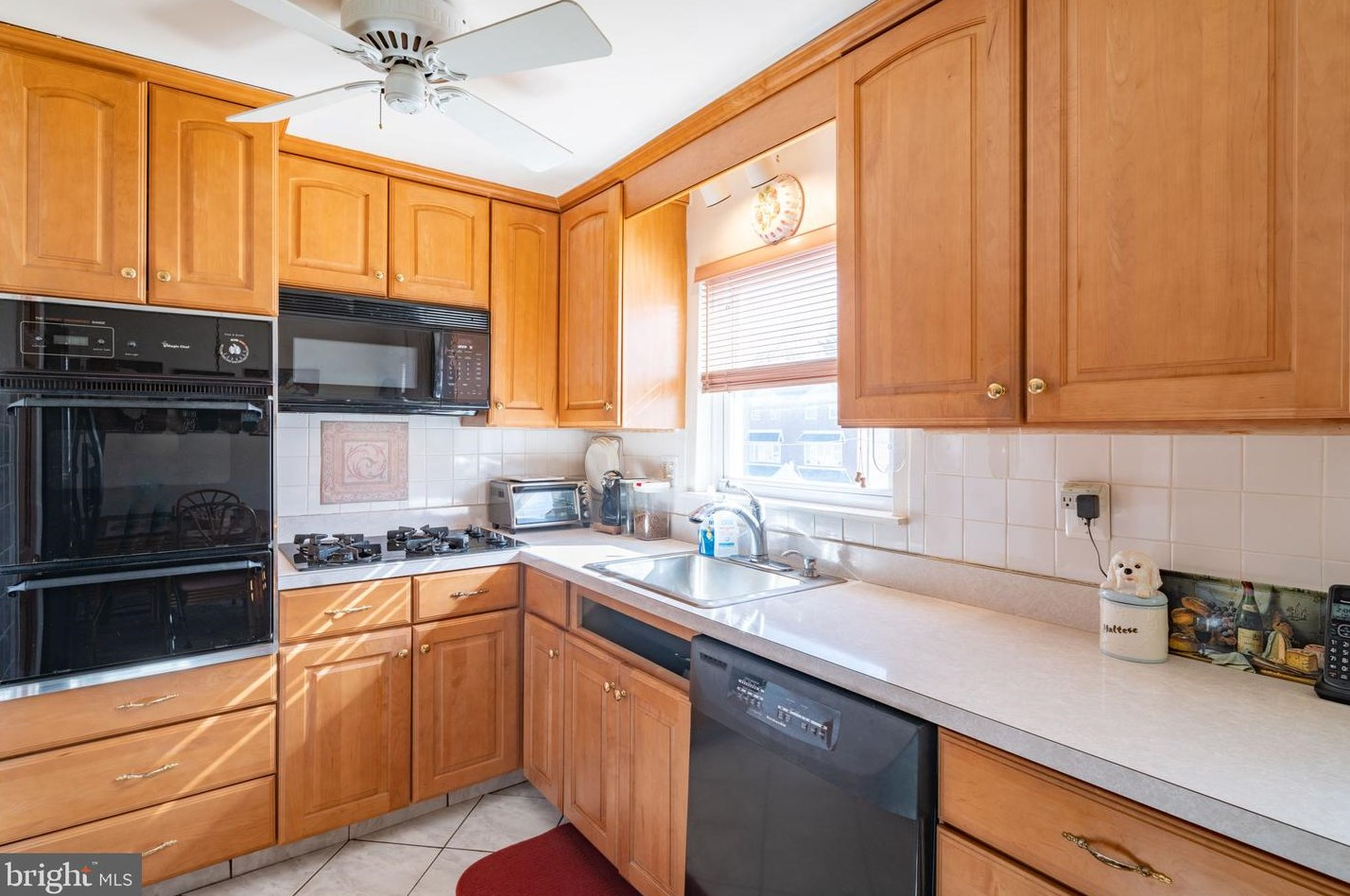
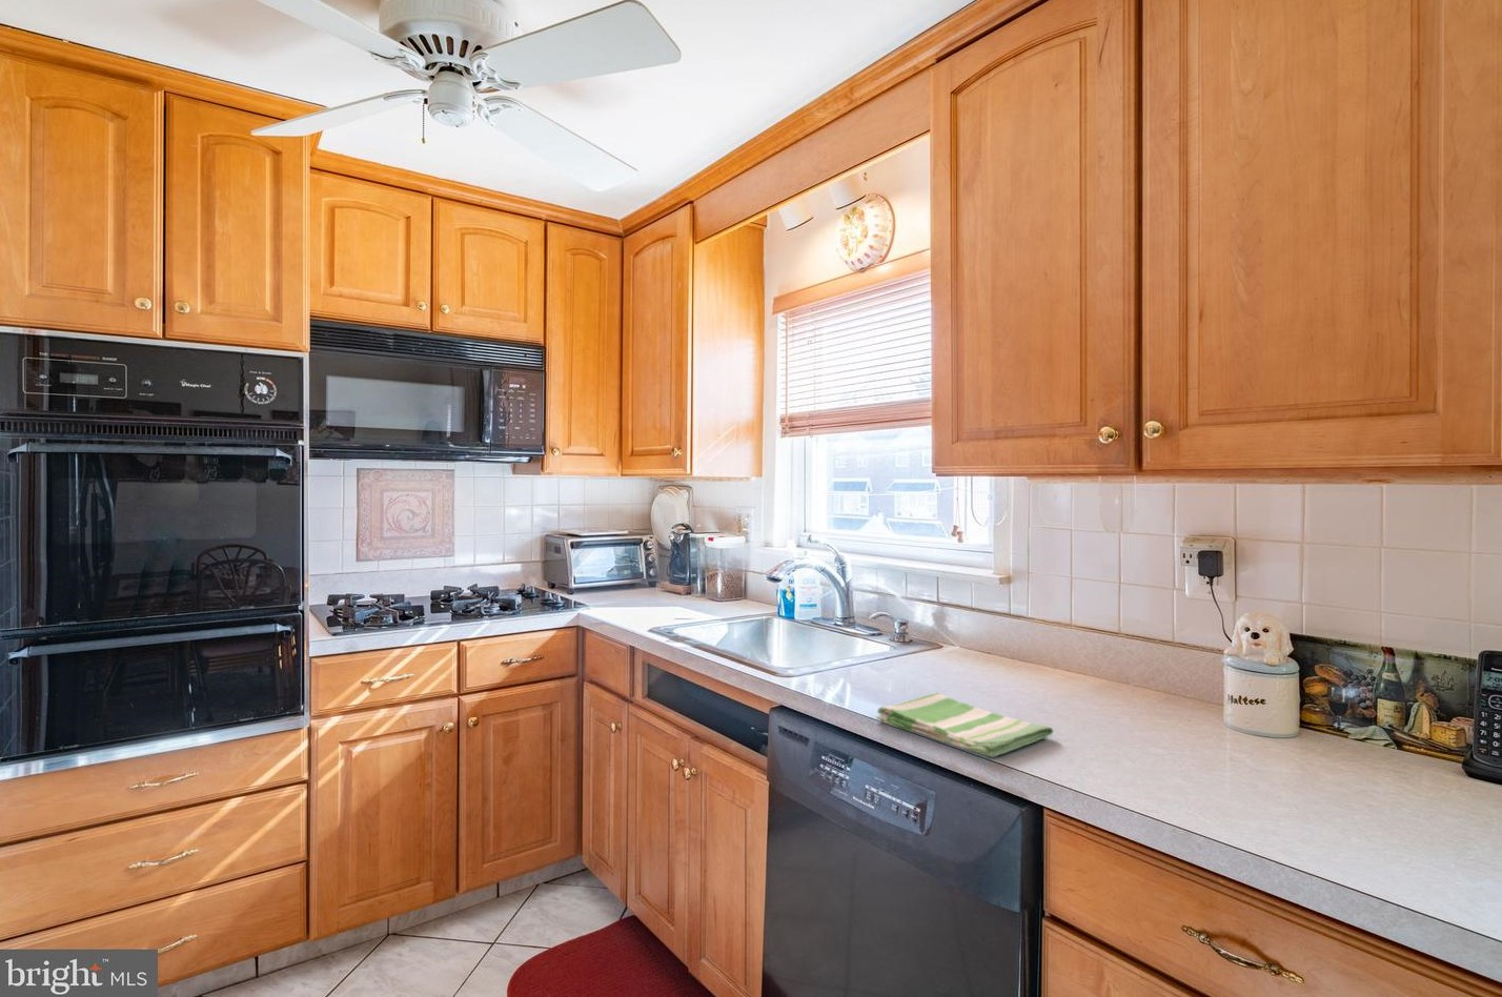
+ dish towel [876,691,1055,758]
